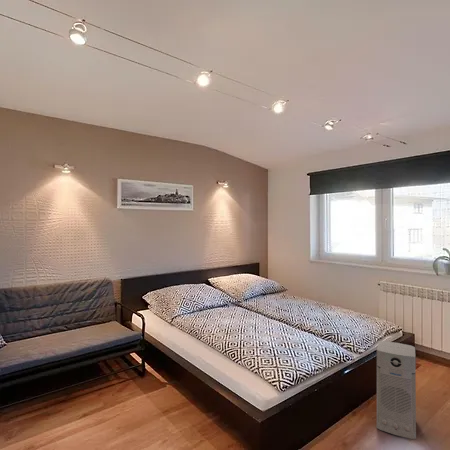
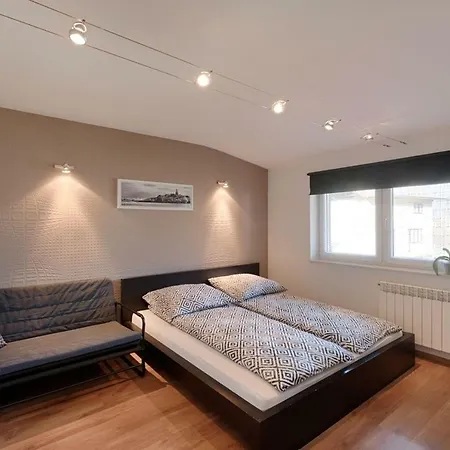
- air purifier [376,340,417,440]
